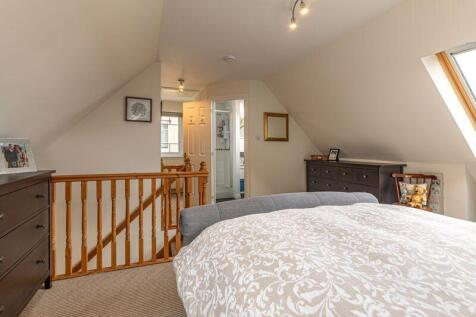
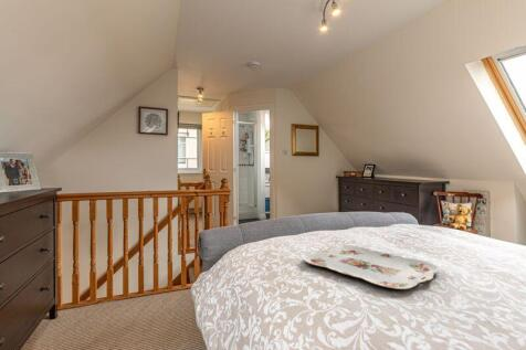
+ serving tray [303,245,440,290]
